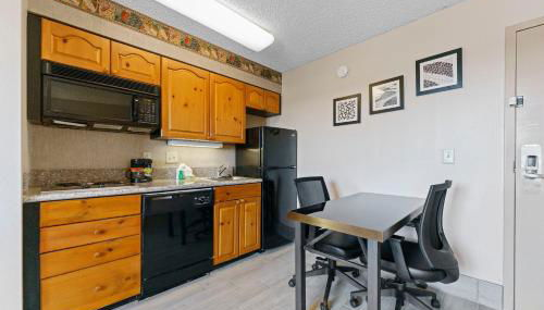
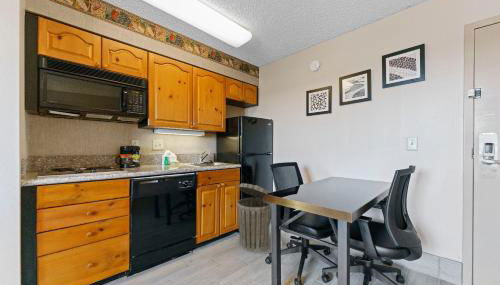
+ trash can [236,182,272,253]
